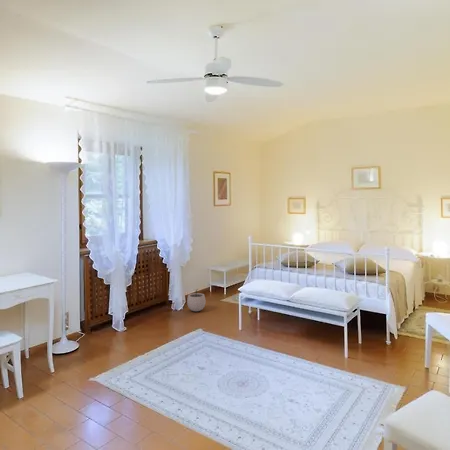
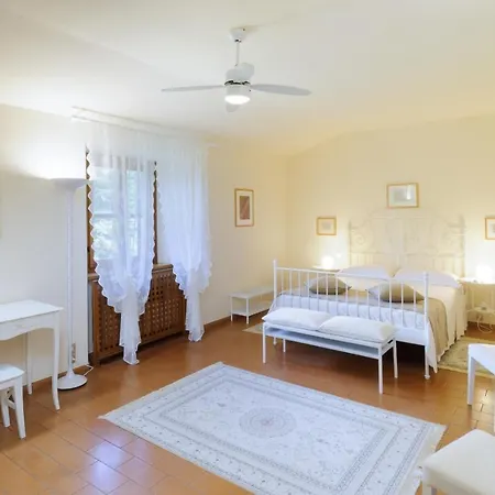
- plant pot [186,290,207,312]
